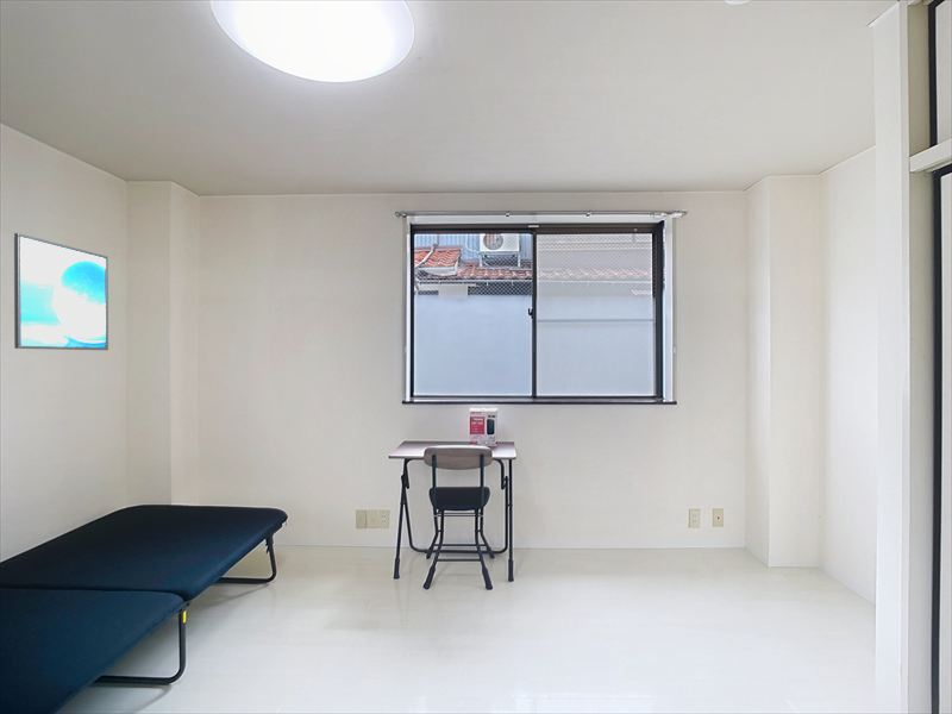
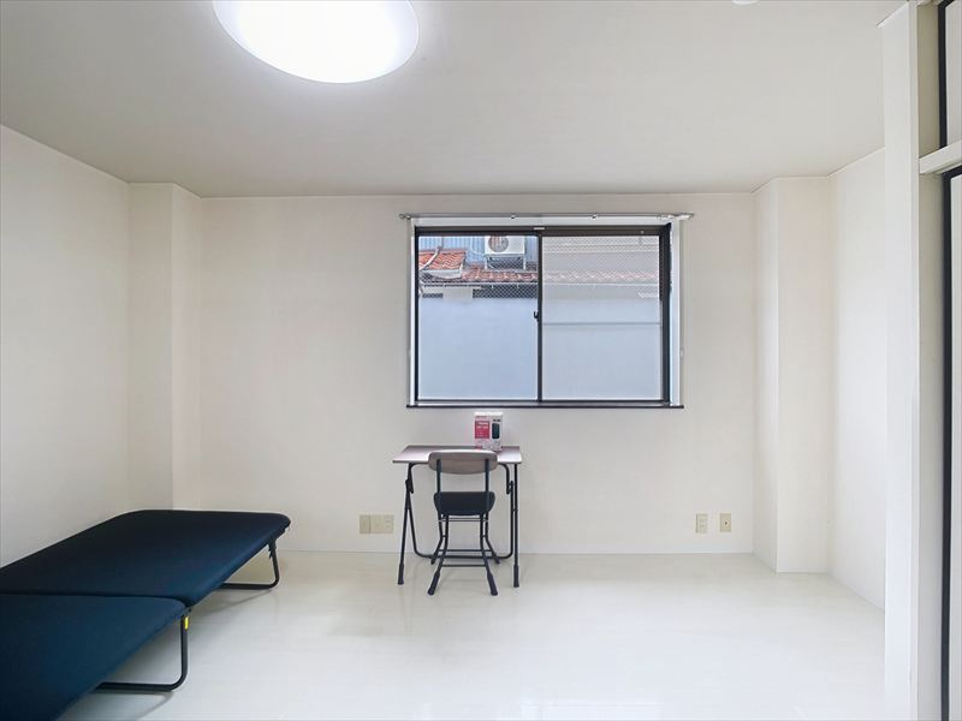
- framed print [13,232,109,351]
